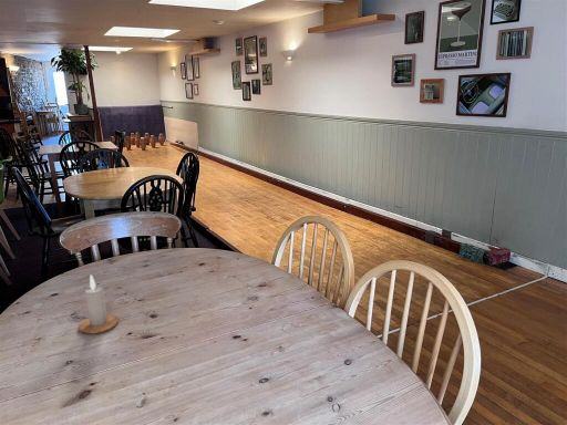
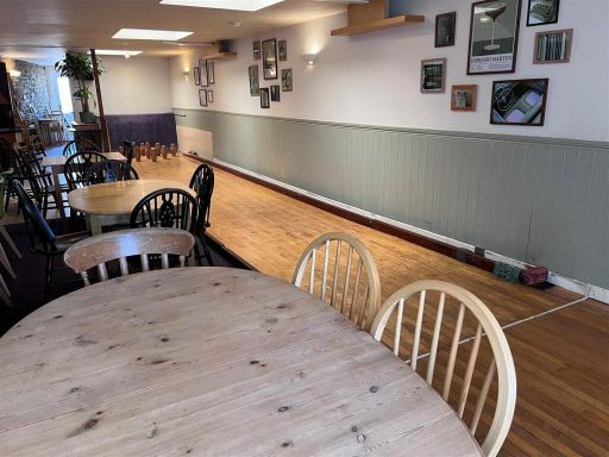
- candle [78,273,120,334]
